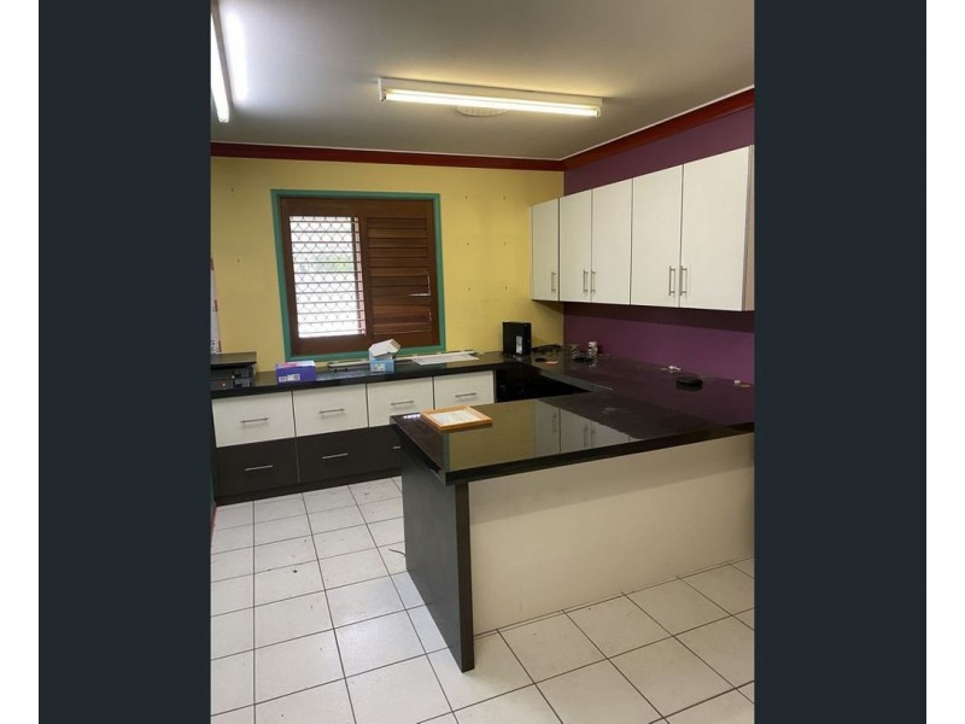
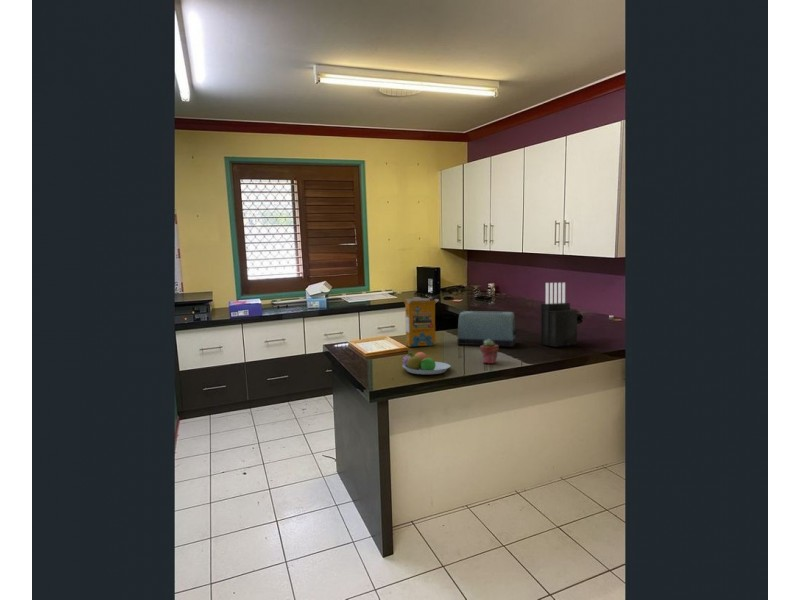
+ potted succulent [479,339,500,365]
+ fruit bowl [401,351,451,375]
+ toaster [456,310,518,348]
+ cereal box [401,296,440,348]
+ knife block [540,282,578,348]
